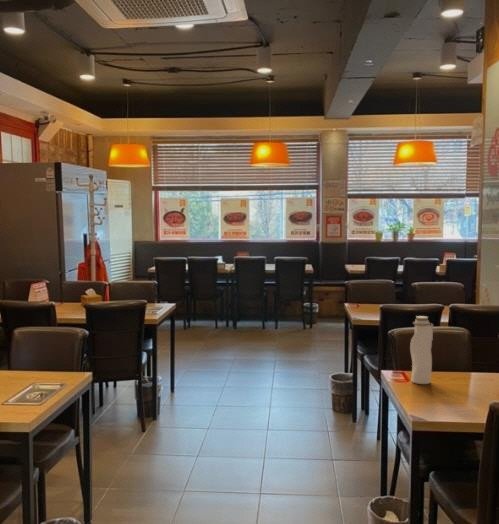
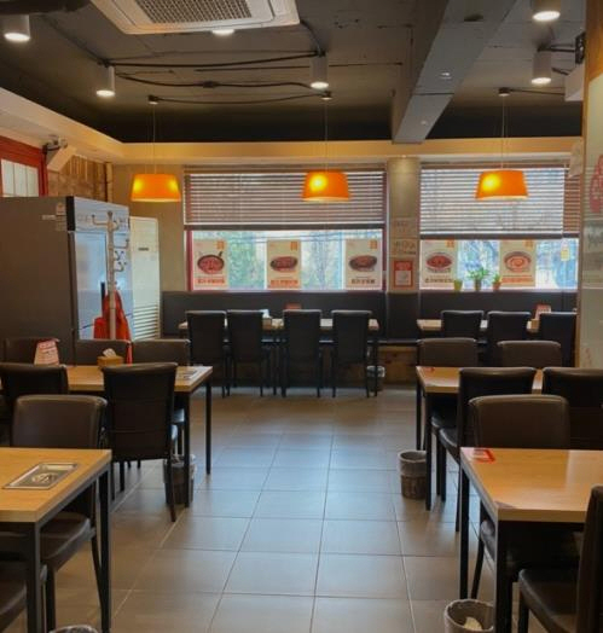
- water bottle [409,315,434,385]
